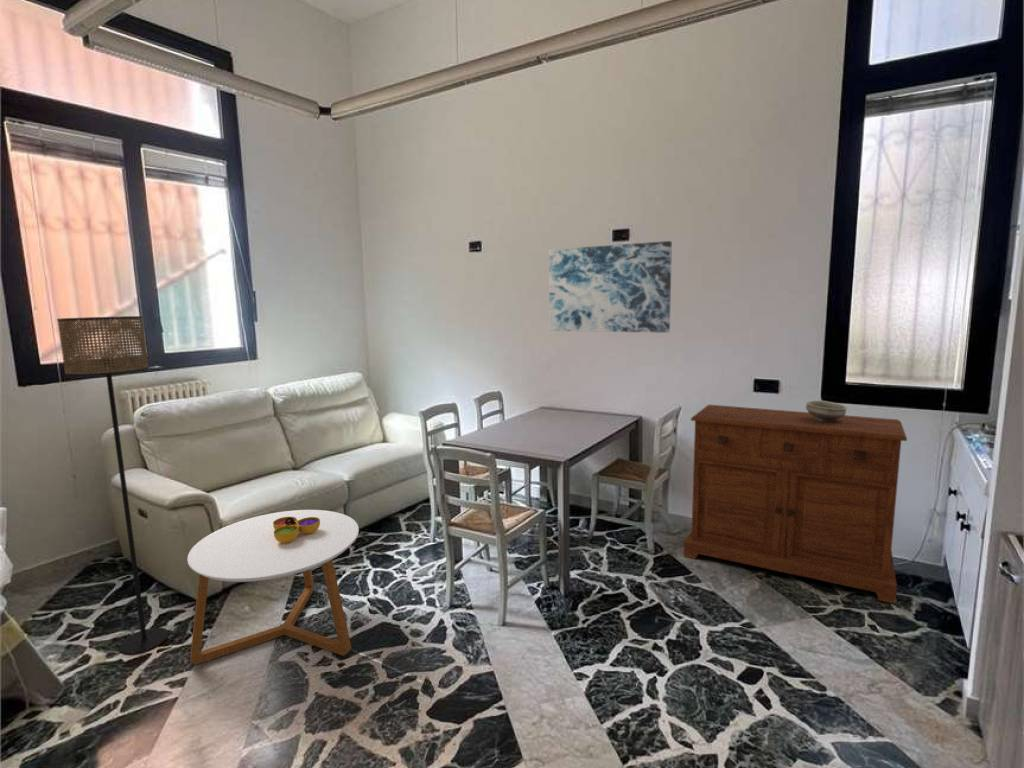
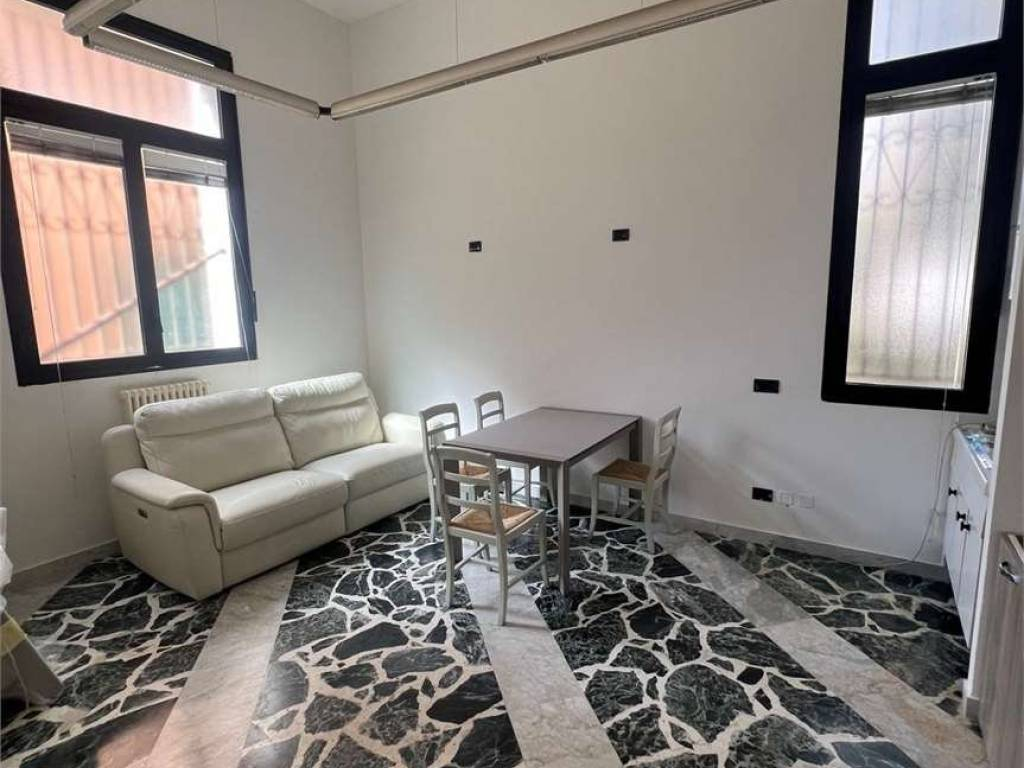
- sideboard [683,404,908,605]
- decorative bowl [273,517,320,543]
- floor lamp [56,315,170,655]
- wall art [548,240,673,334]
- coffee table [187,509,360,665]
- bowl [805,399,848,422]
